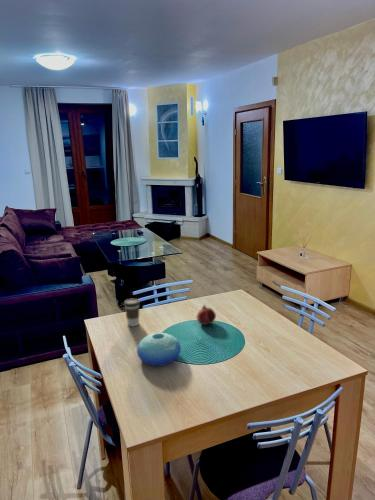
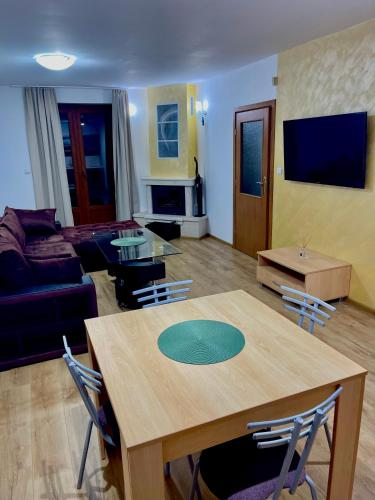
- coffee cup [123,298,141,327]
- bowl [136,332,182,367]
- fruit [196,303,217,326]
